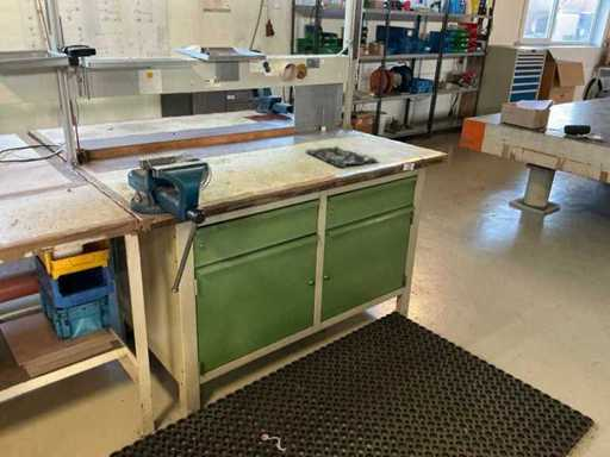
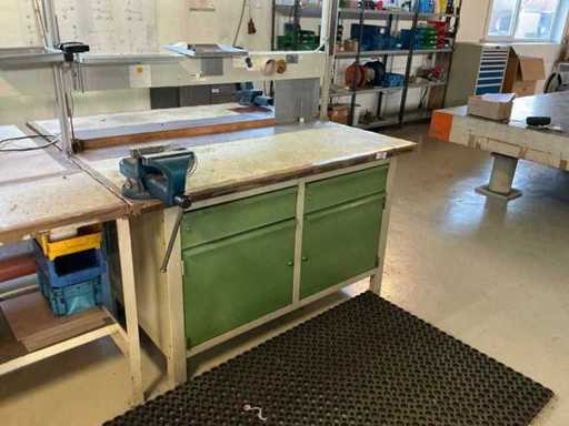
- aerial map [304,144,380,168]
